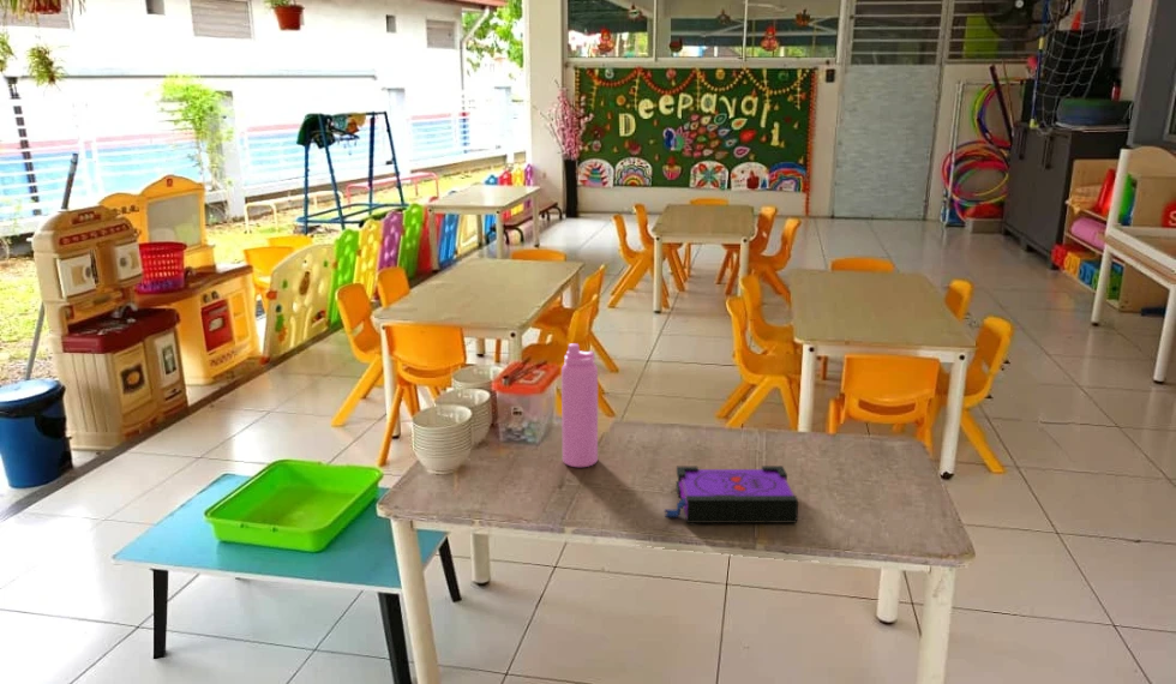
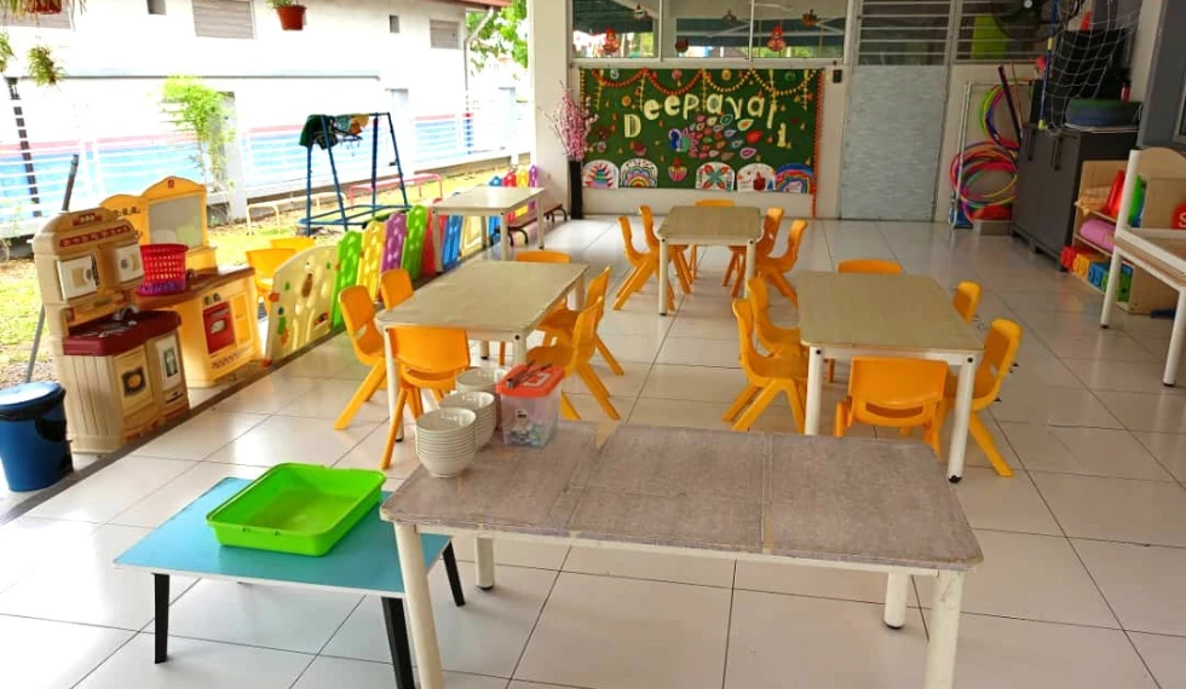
- water bottle [560,342,599,468]
- board game [664,464,799,524]
